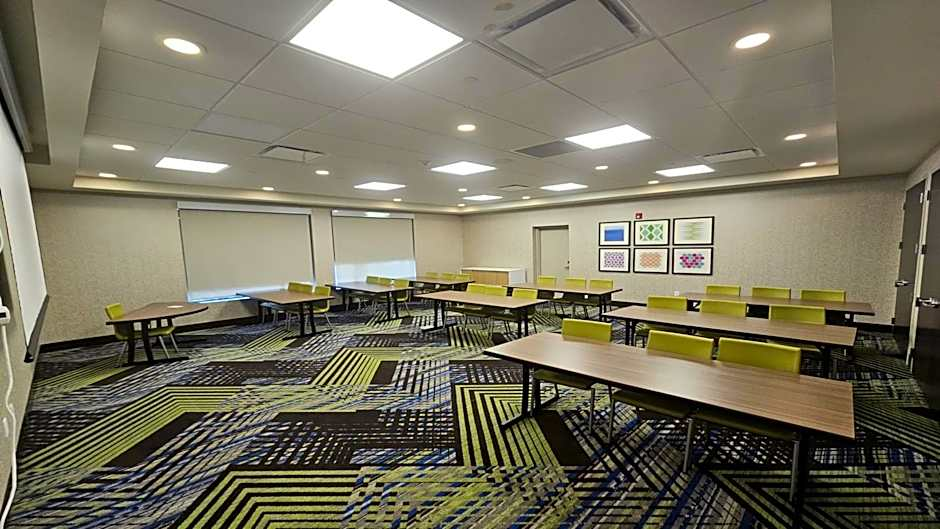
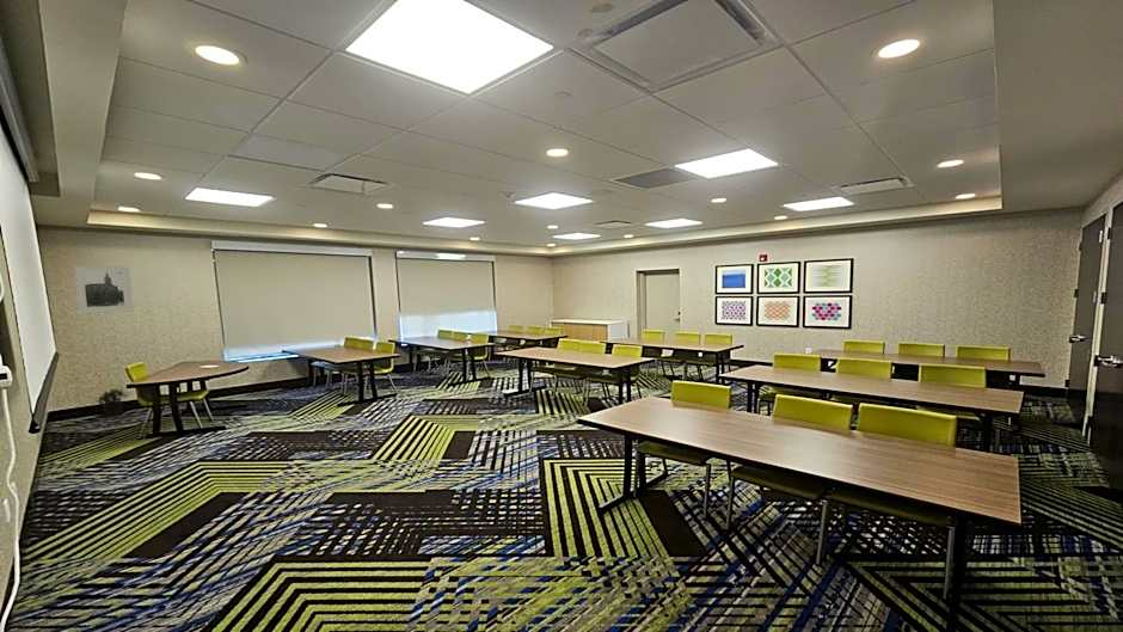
+ potted plant [97,387,130,417]
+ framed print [73,265,134,315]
